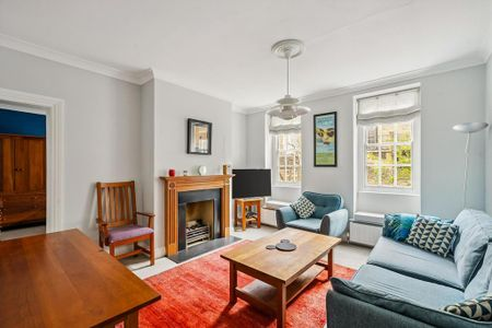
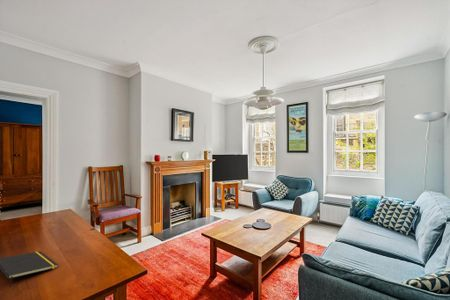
+ notepad [0,250,59,288]
